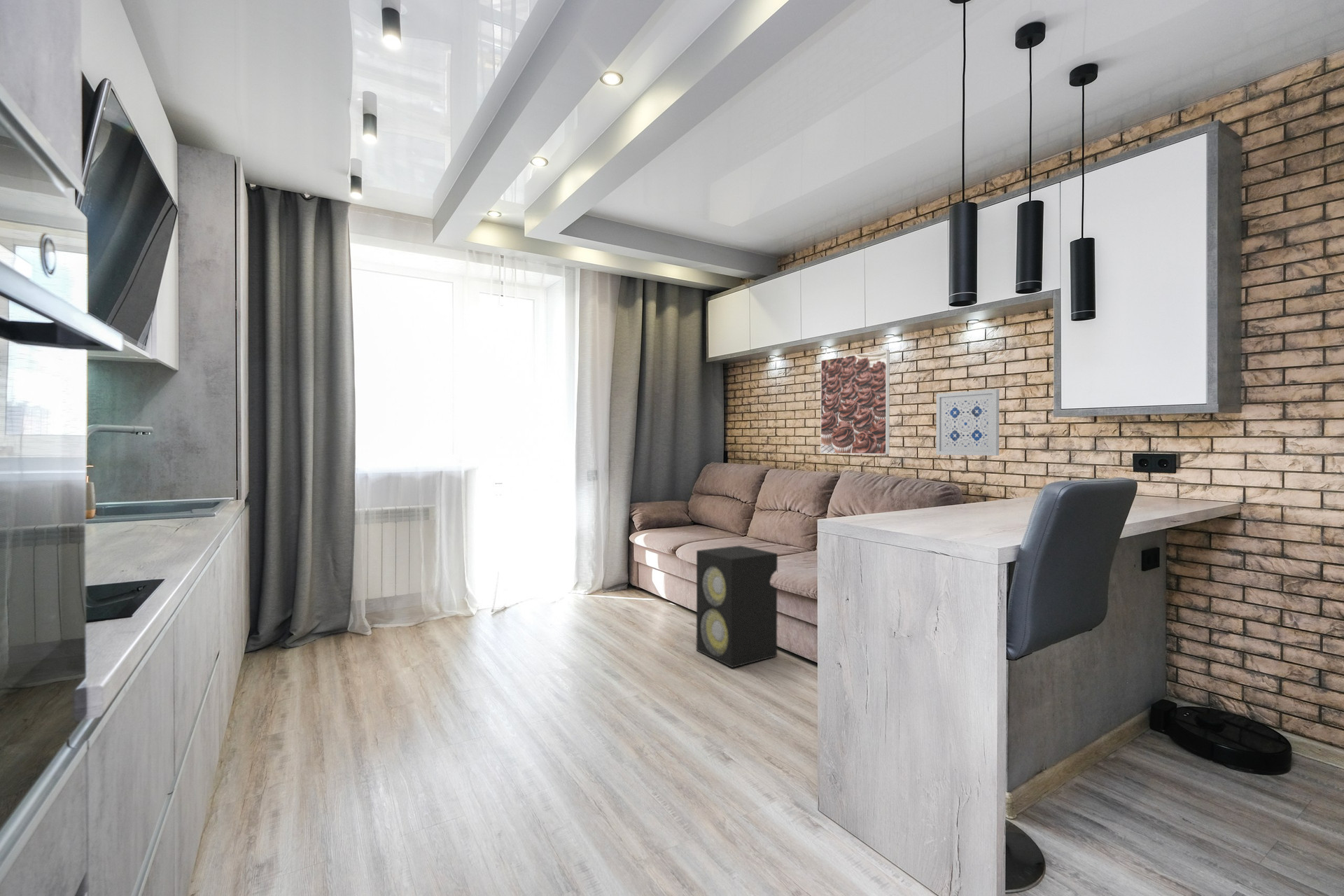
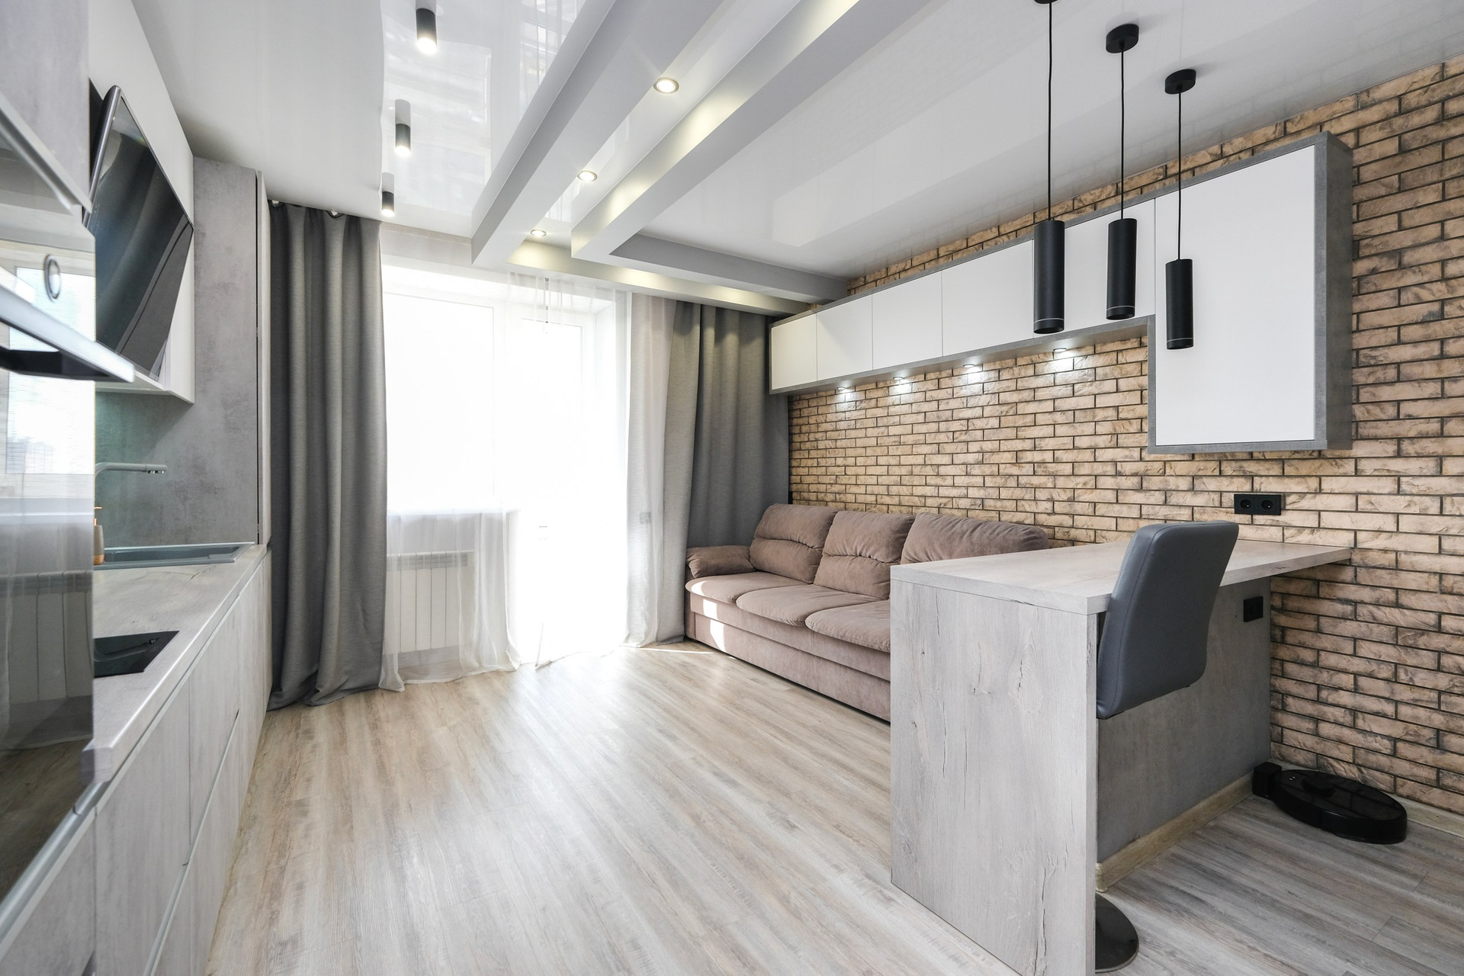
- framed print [820,349,890,455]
- speaker [696,545,778,668]
- wall art [935,388,1000,456]
